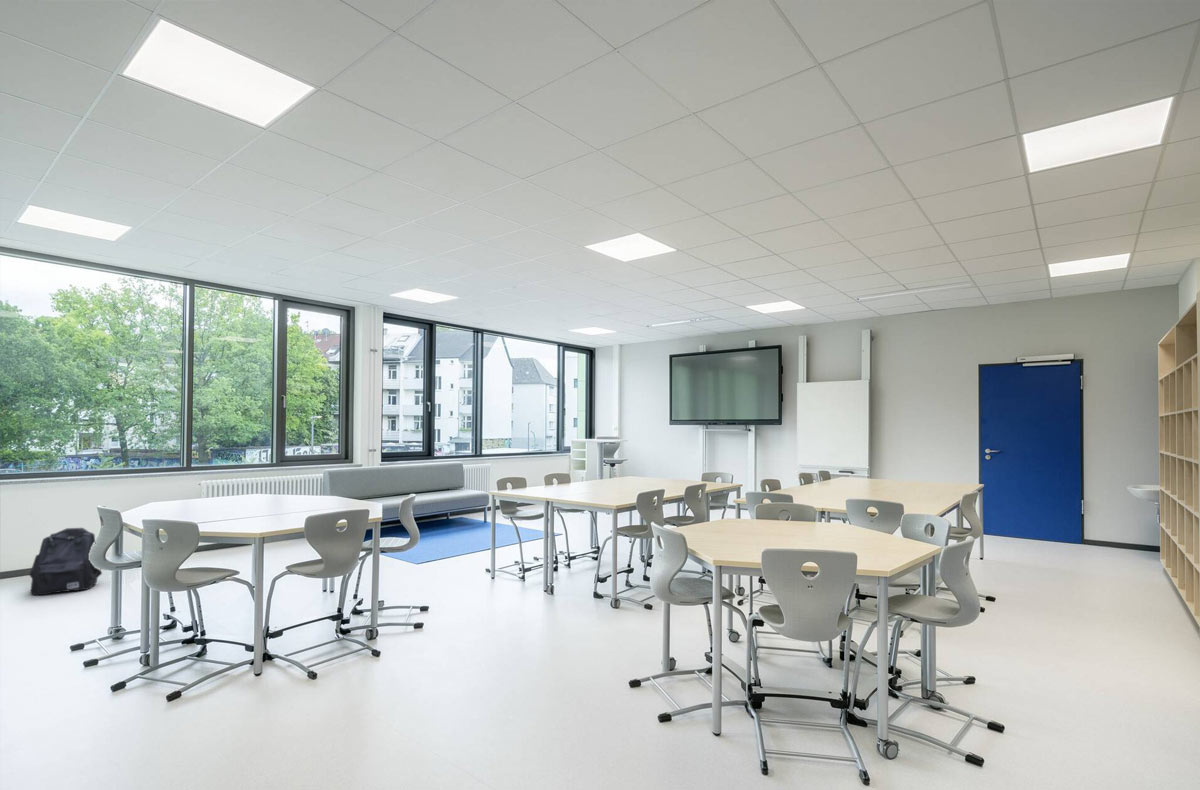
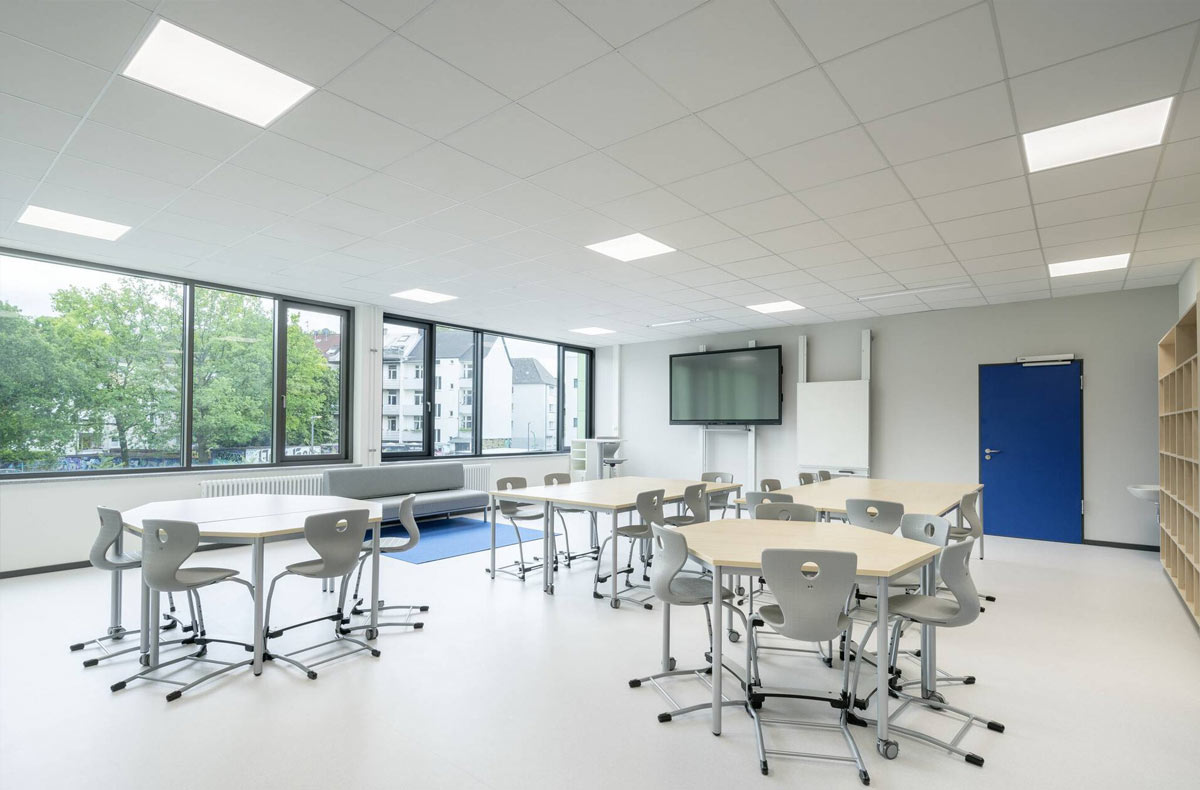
- backpack [29,527,103,597]
